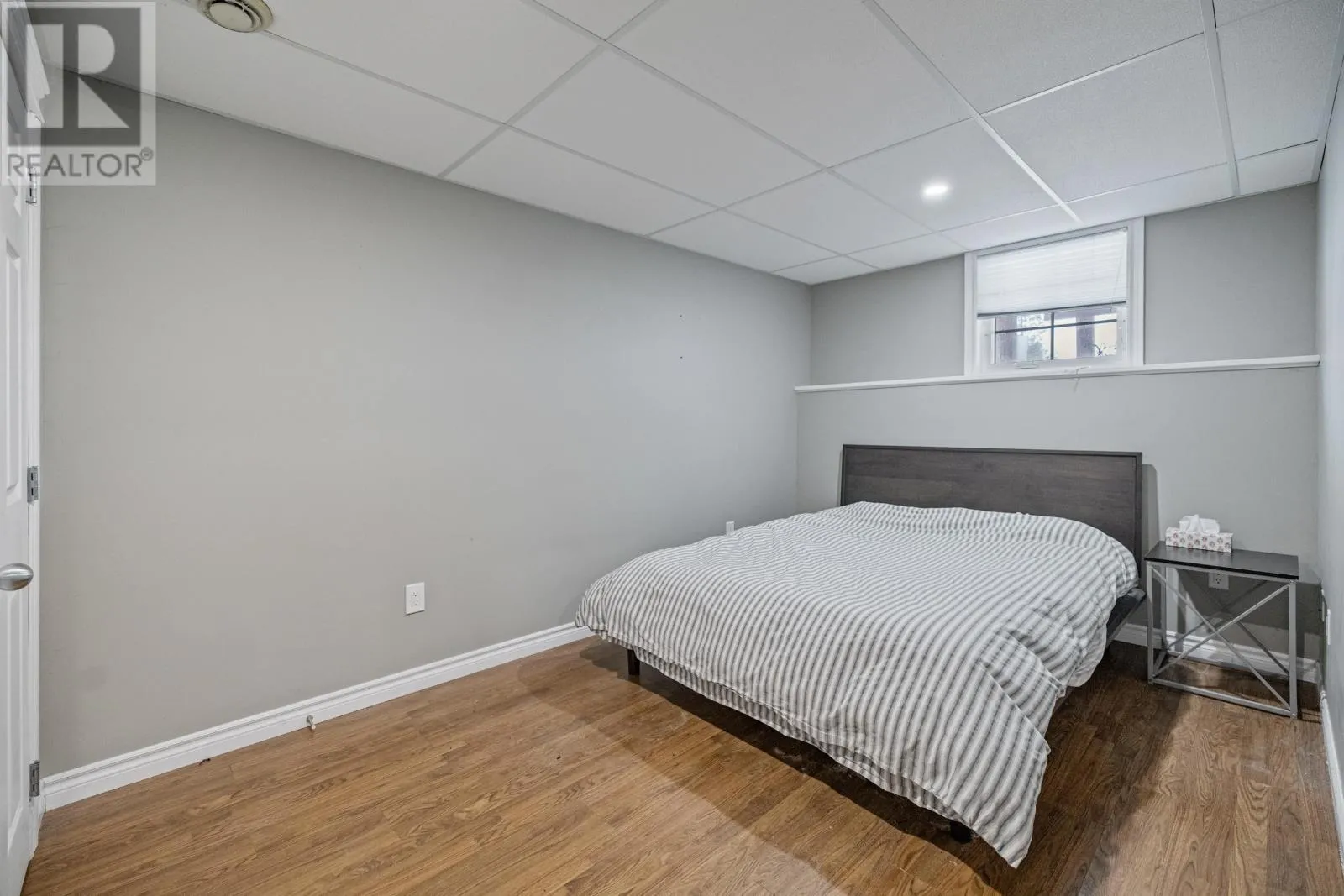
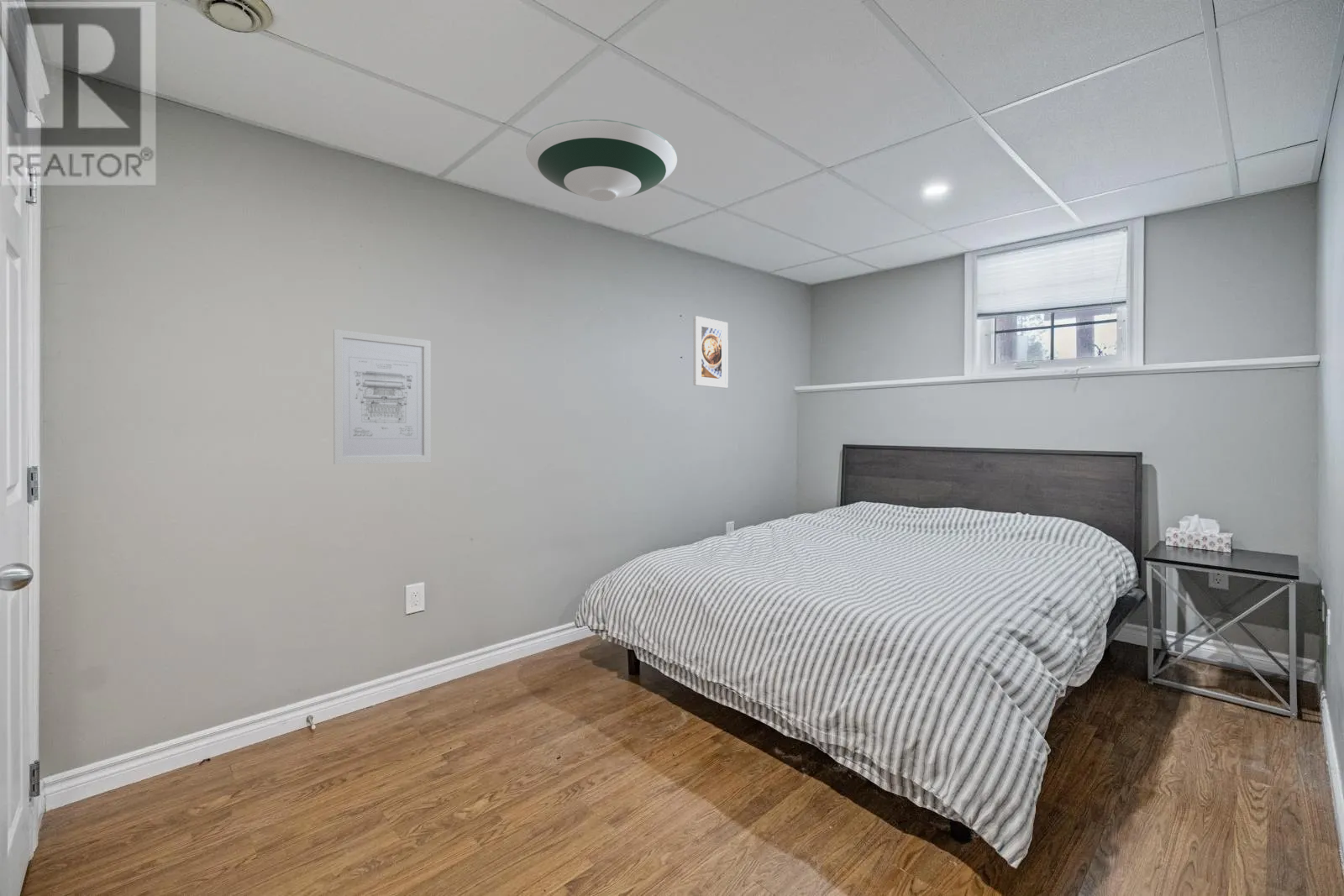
+ wall art [333,328,432,465]
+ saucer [525,118,678,202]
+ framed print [693,315,729,389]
